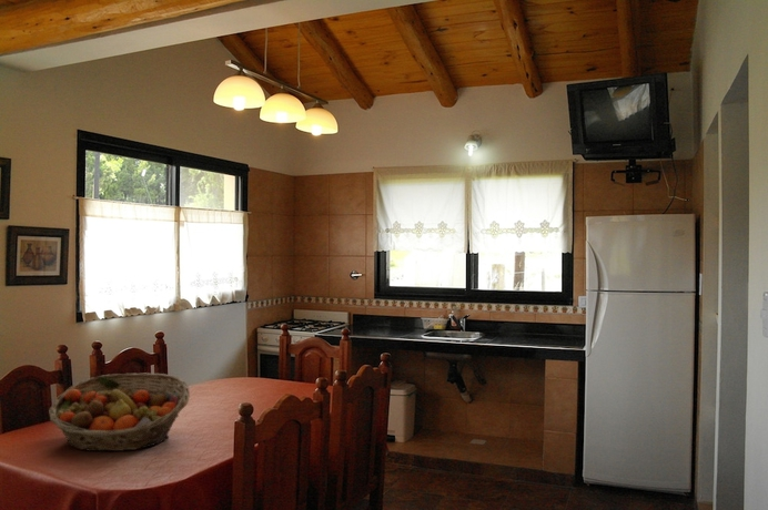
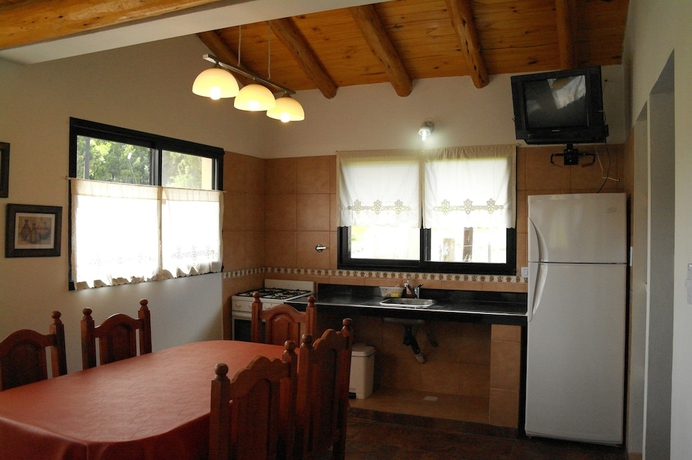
- fruit basket [48,371,191,452]
